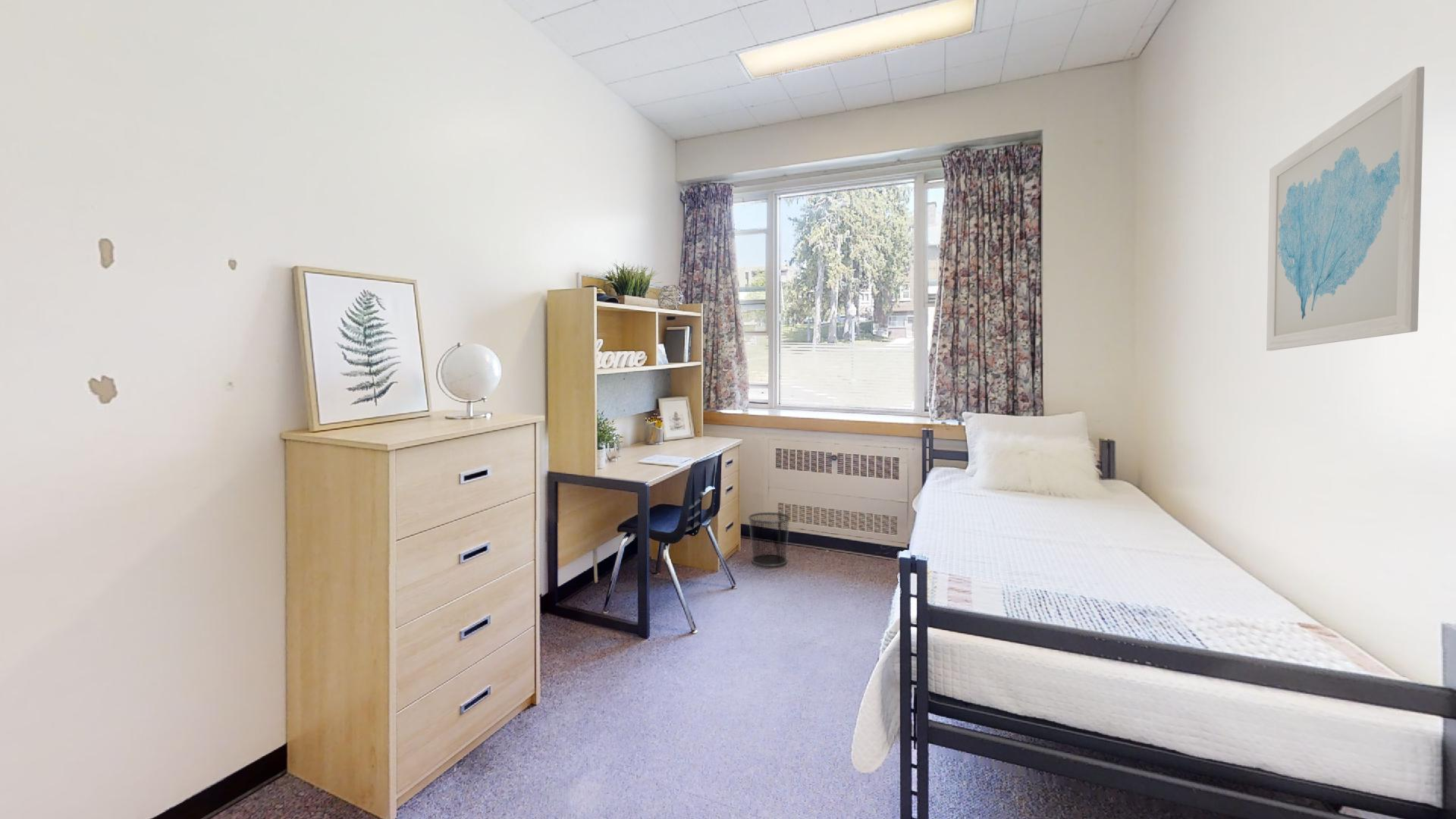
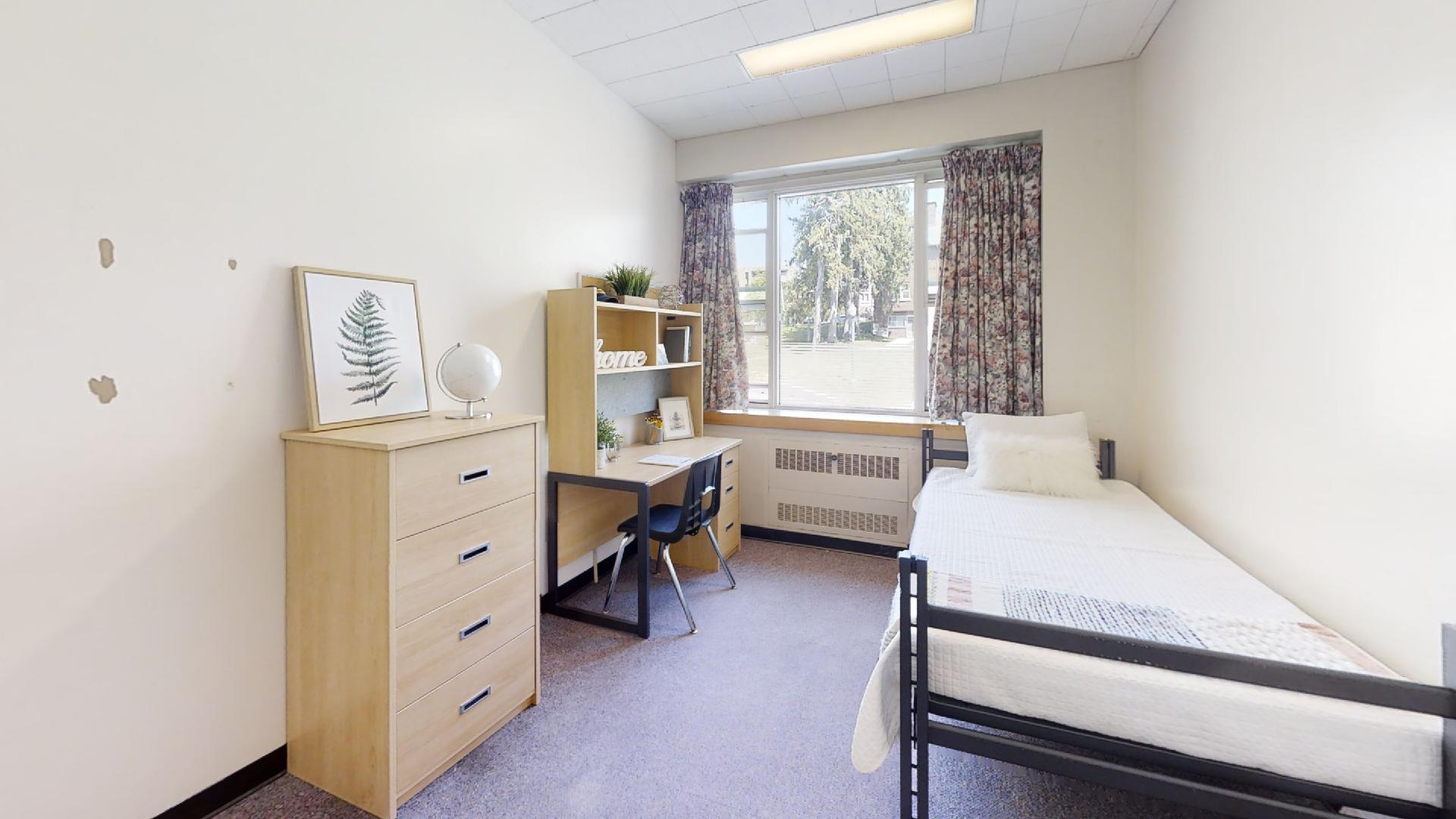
- wall art [1266,66,1425,352]
- waste bin [748,512,791,567]
